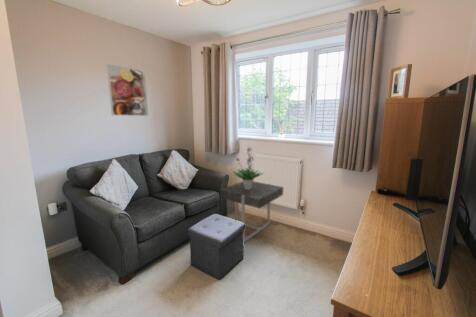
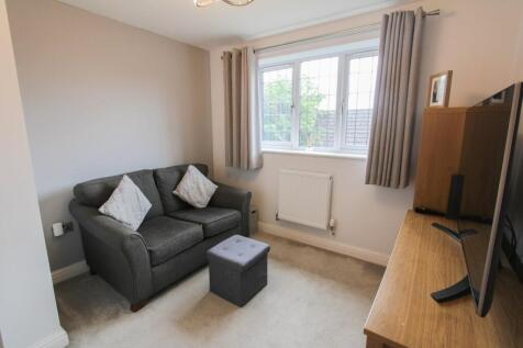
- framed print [106,63,149,117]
- potted plant [232,146,265,190]
- side table [219,180,284,244]
